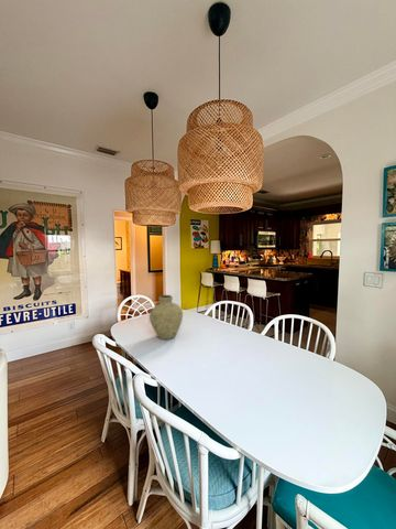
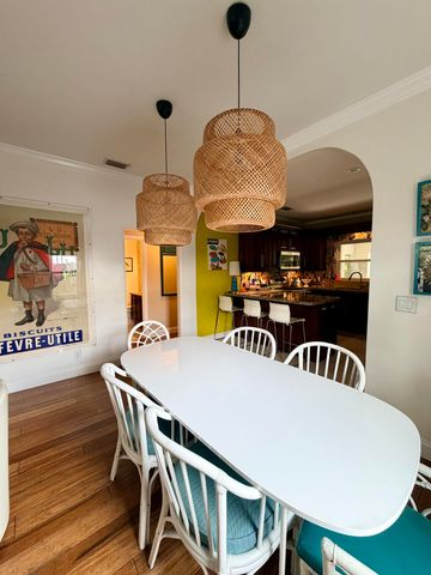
- vase [148,294,184,341]
